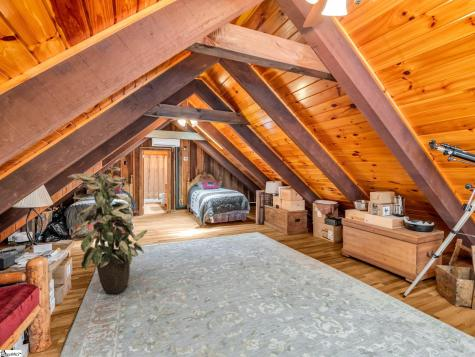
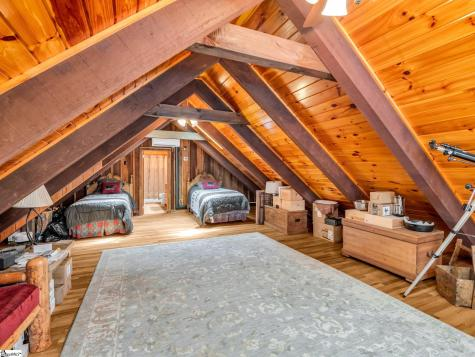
- indoor plant [67,166,148,295]
